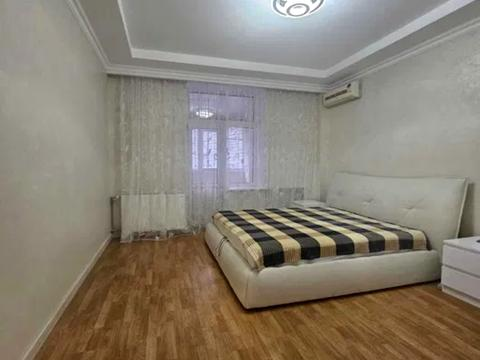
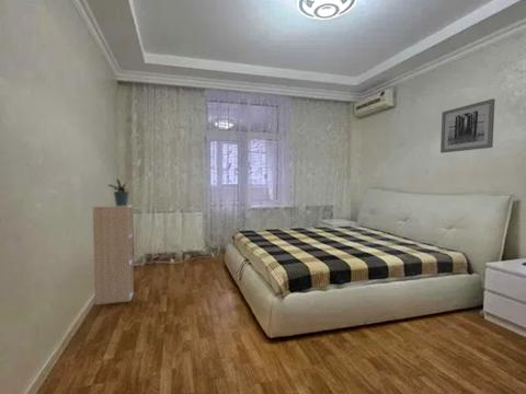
+ wall art [439,97,496,154]
+ potted plant [106,178,130,206]
+ shelf unit [92,204,135,305]
